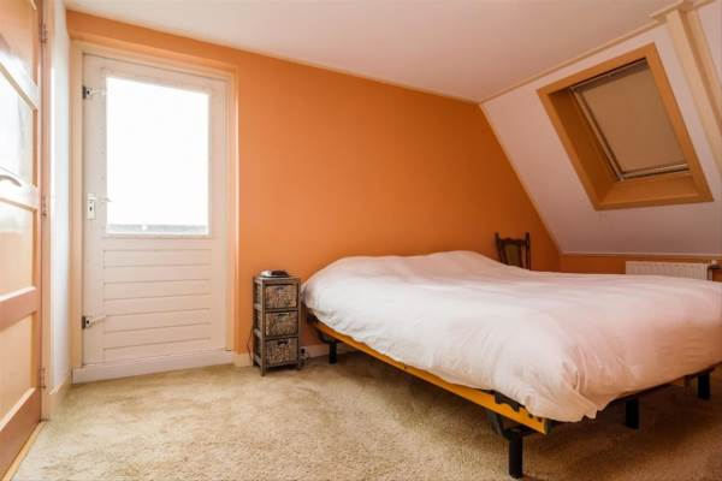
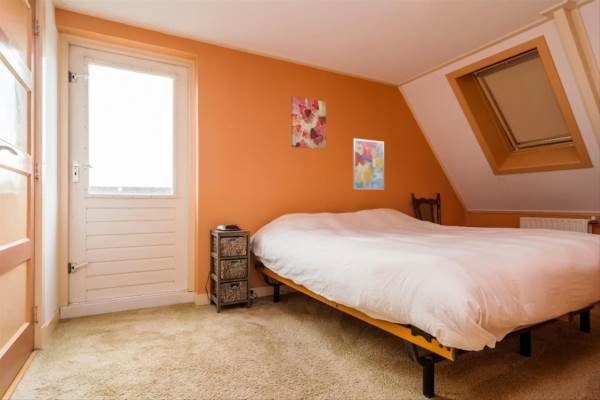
+ wall art [290,95,327,151]
+ wall art [352,138,385,191]
